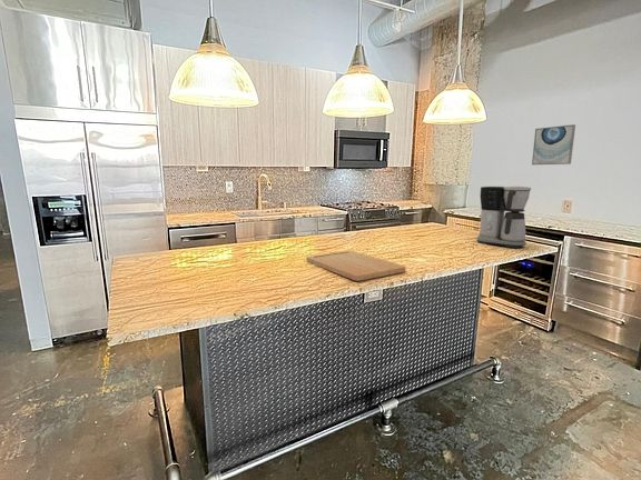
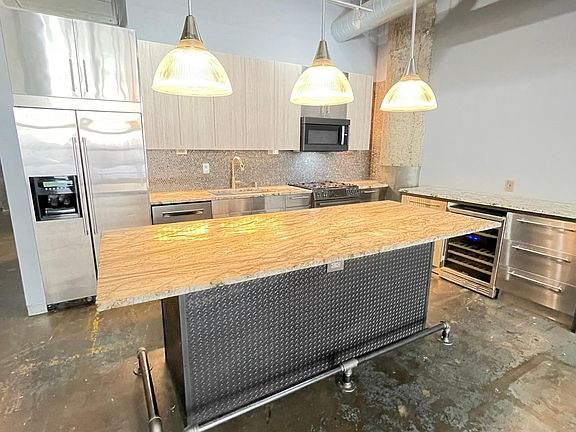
- cutting board [305,250,406,282]
- wall art [531,123,576,166]
- coffee maker [476,186,532,249]
